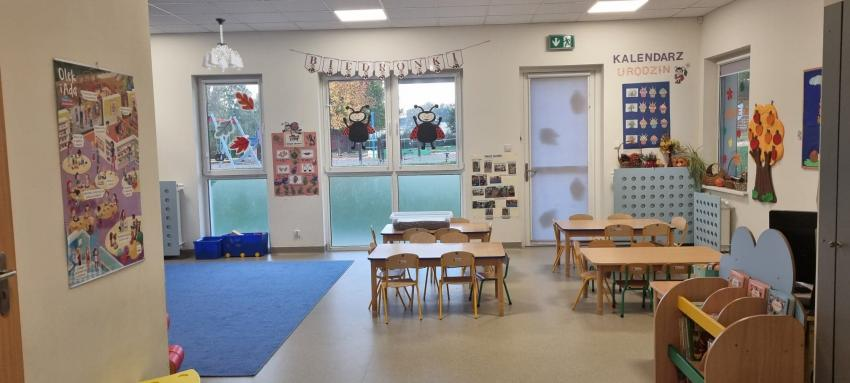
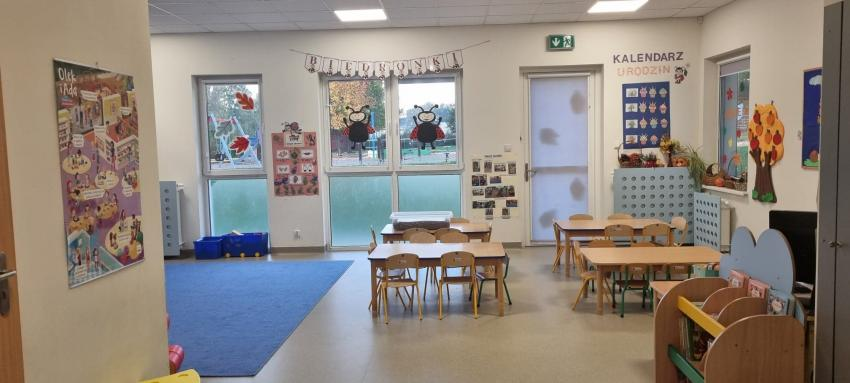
- chandelier [201,17,244,72]
